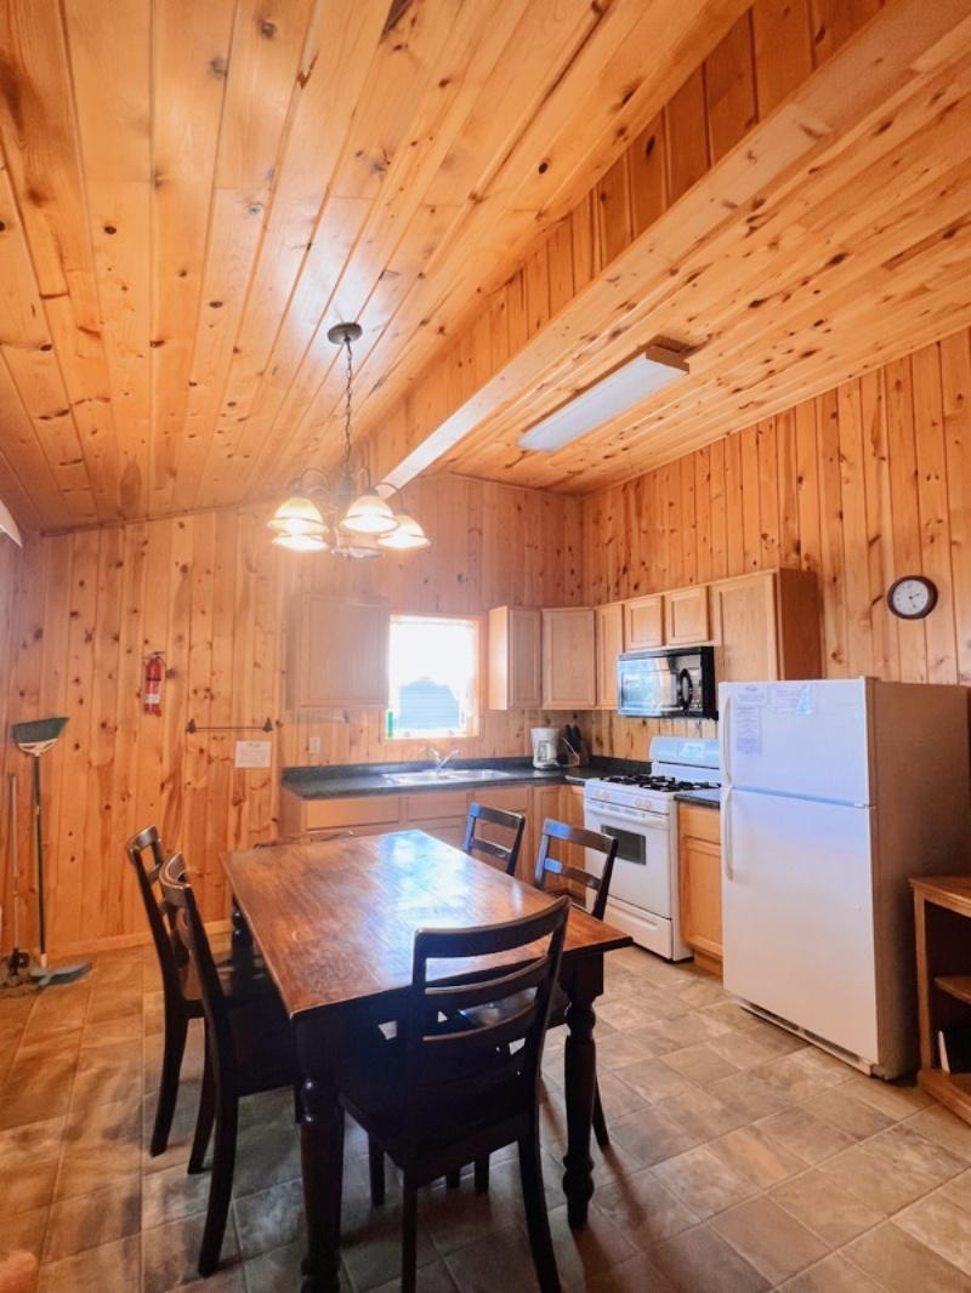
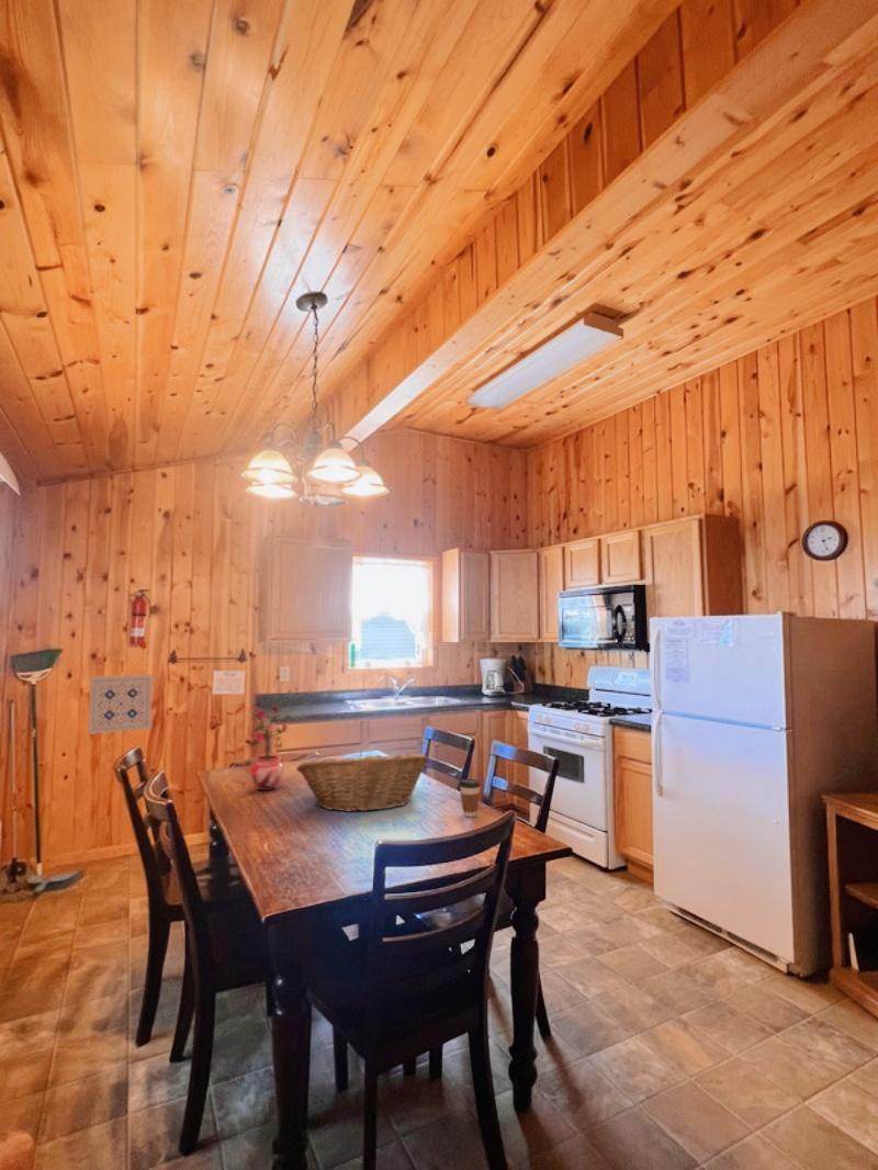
+ fruit basket [295,750,430,813]
+ potted plant [247,705,289,791]
+ coffee cup [459,778,482,818]
+ wall art [88,674,154,735]
